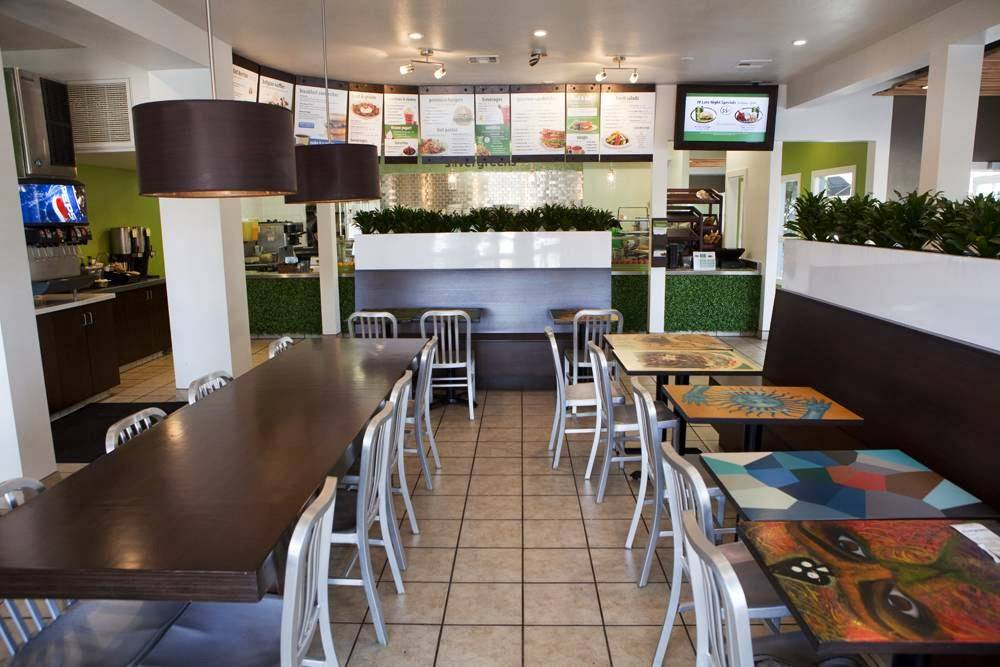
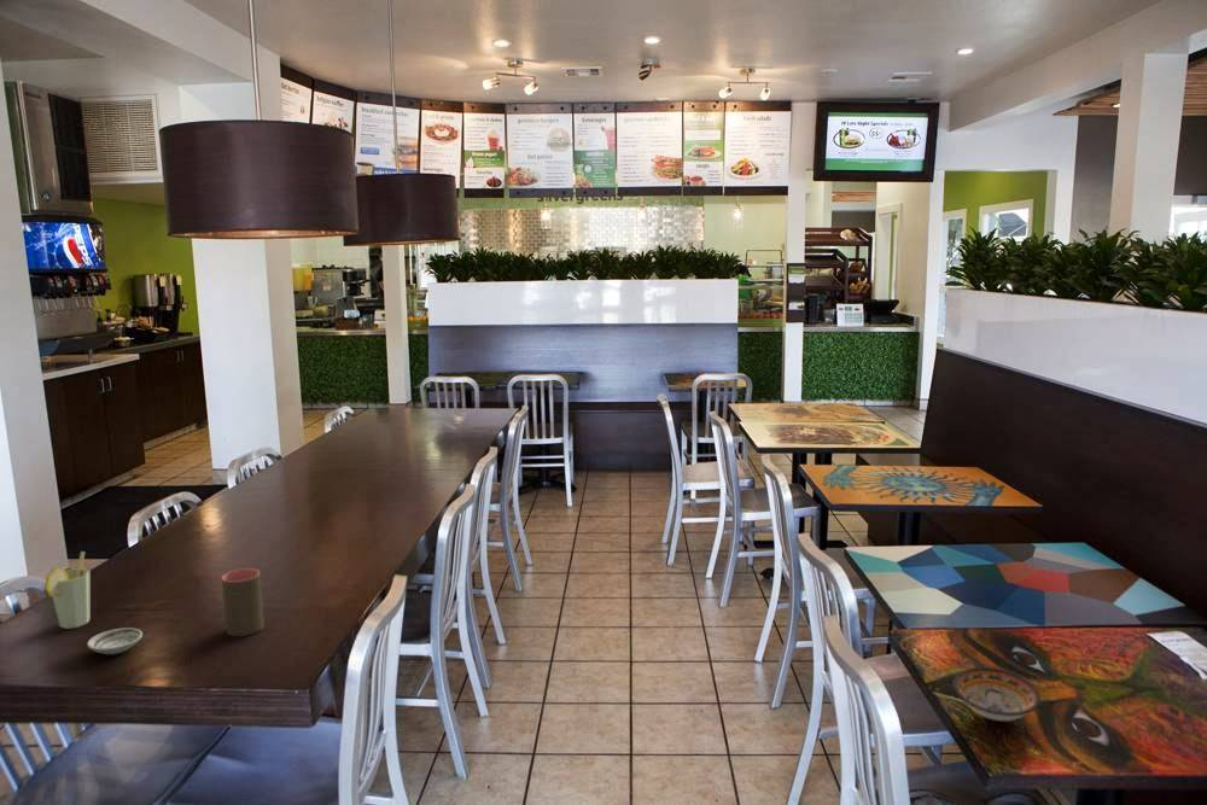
+ saucer [86,626,144,655]
+ cup [43,550,91,630]
+ cup [221,567,266,637]
+ bowl [951,665,1042,722]
